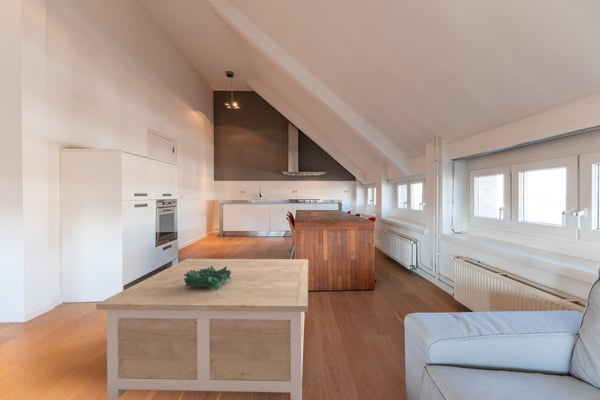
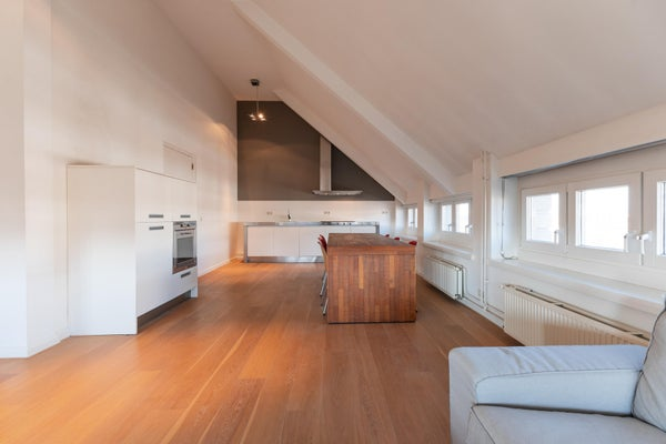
- coffee table [95,258,309,400]
- decorative bowl [184,266,232,290]
